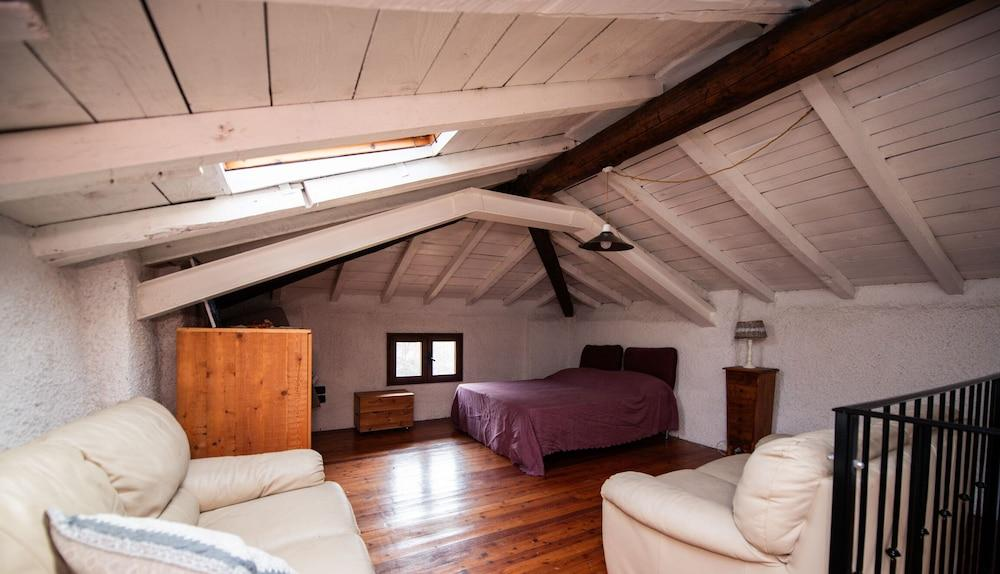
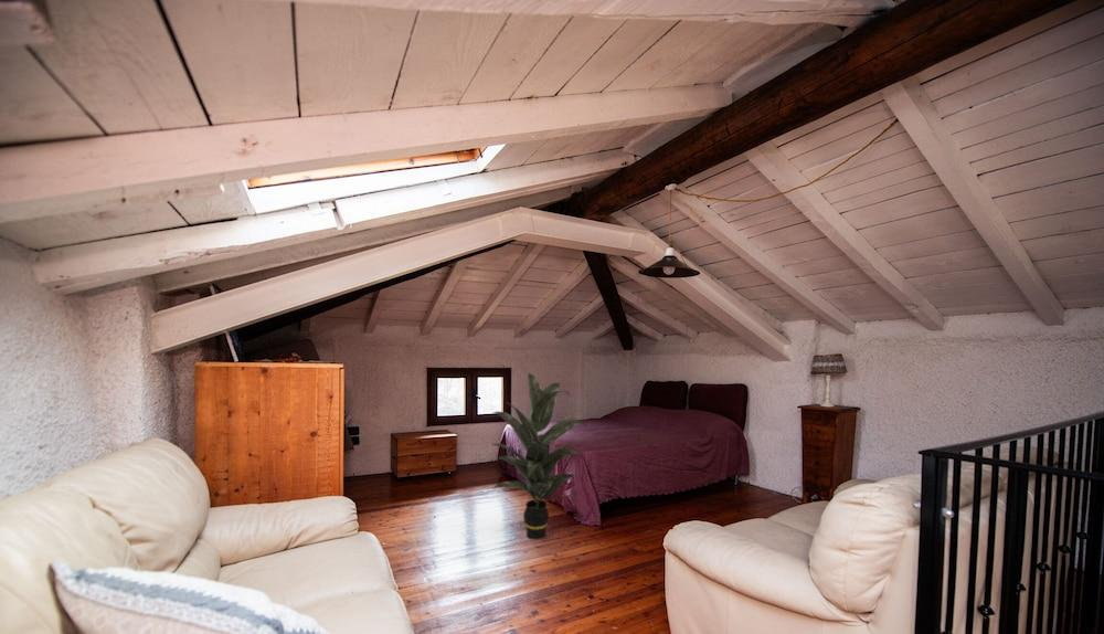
+ indoor plant [490,372,591,540]
